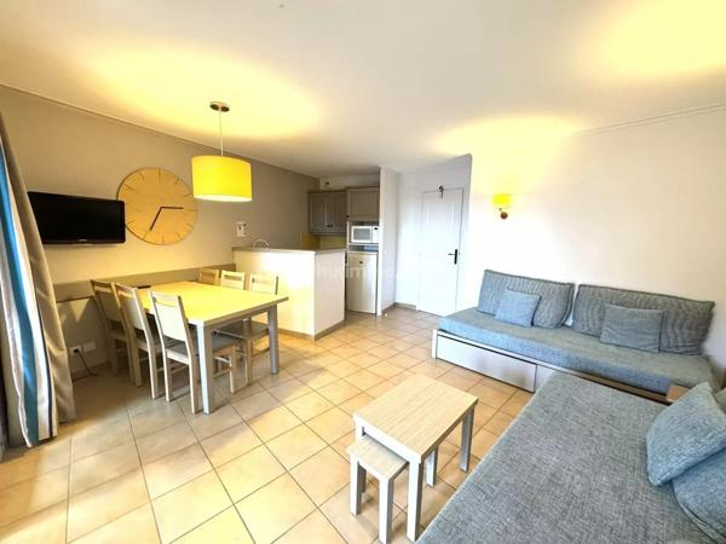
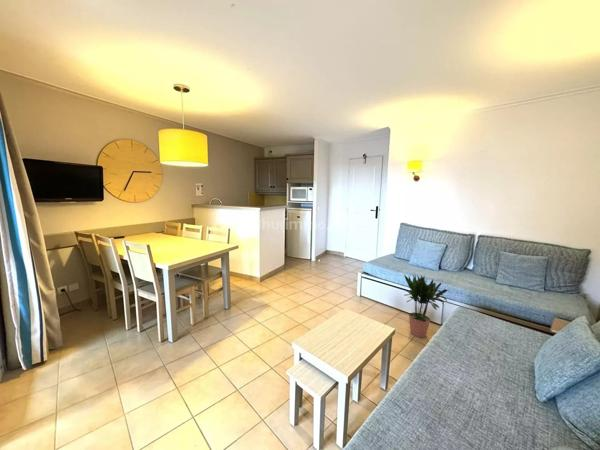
+ potted plant [403,272,450,338]
